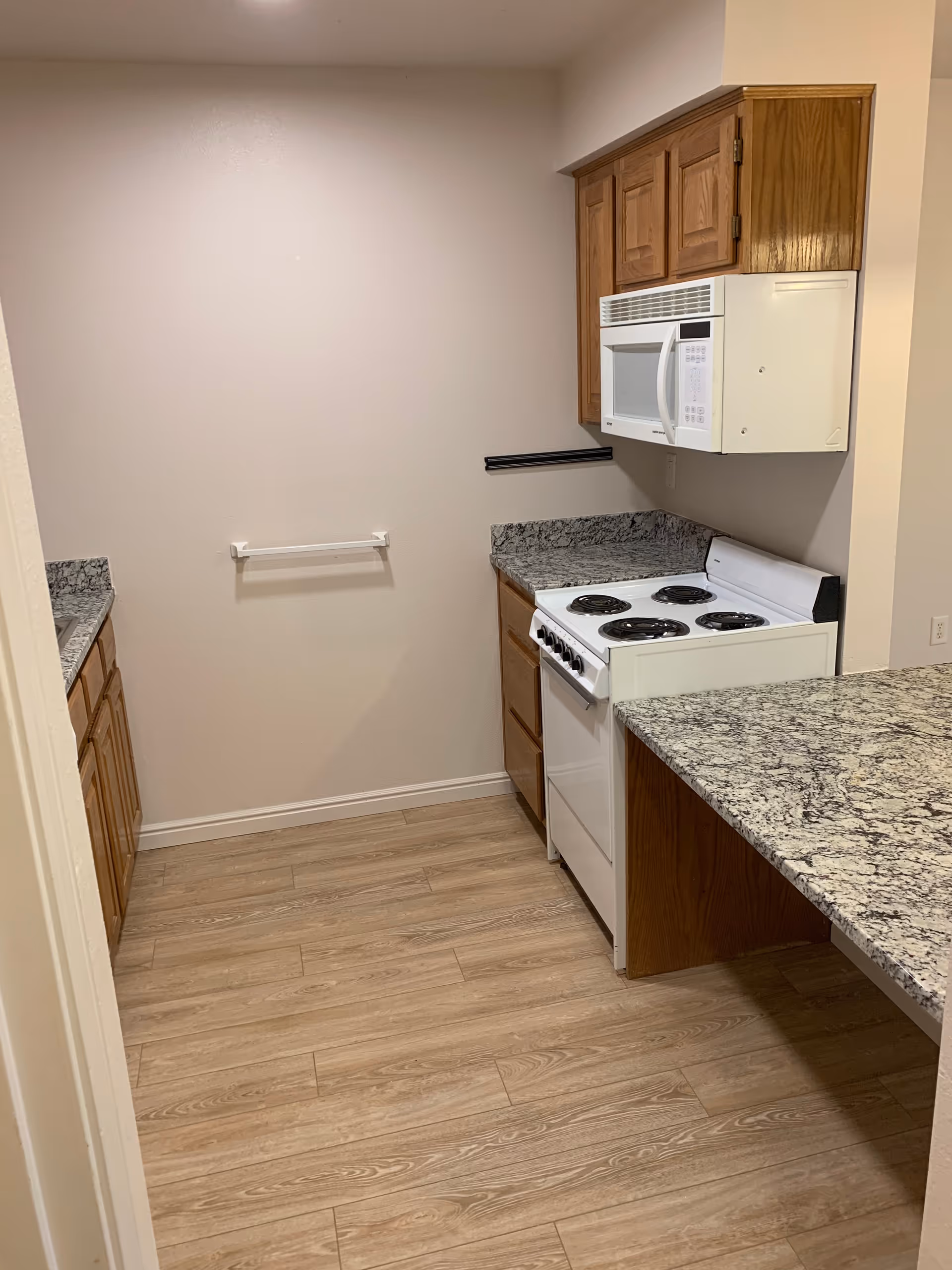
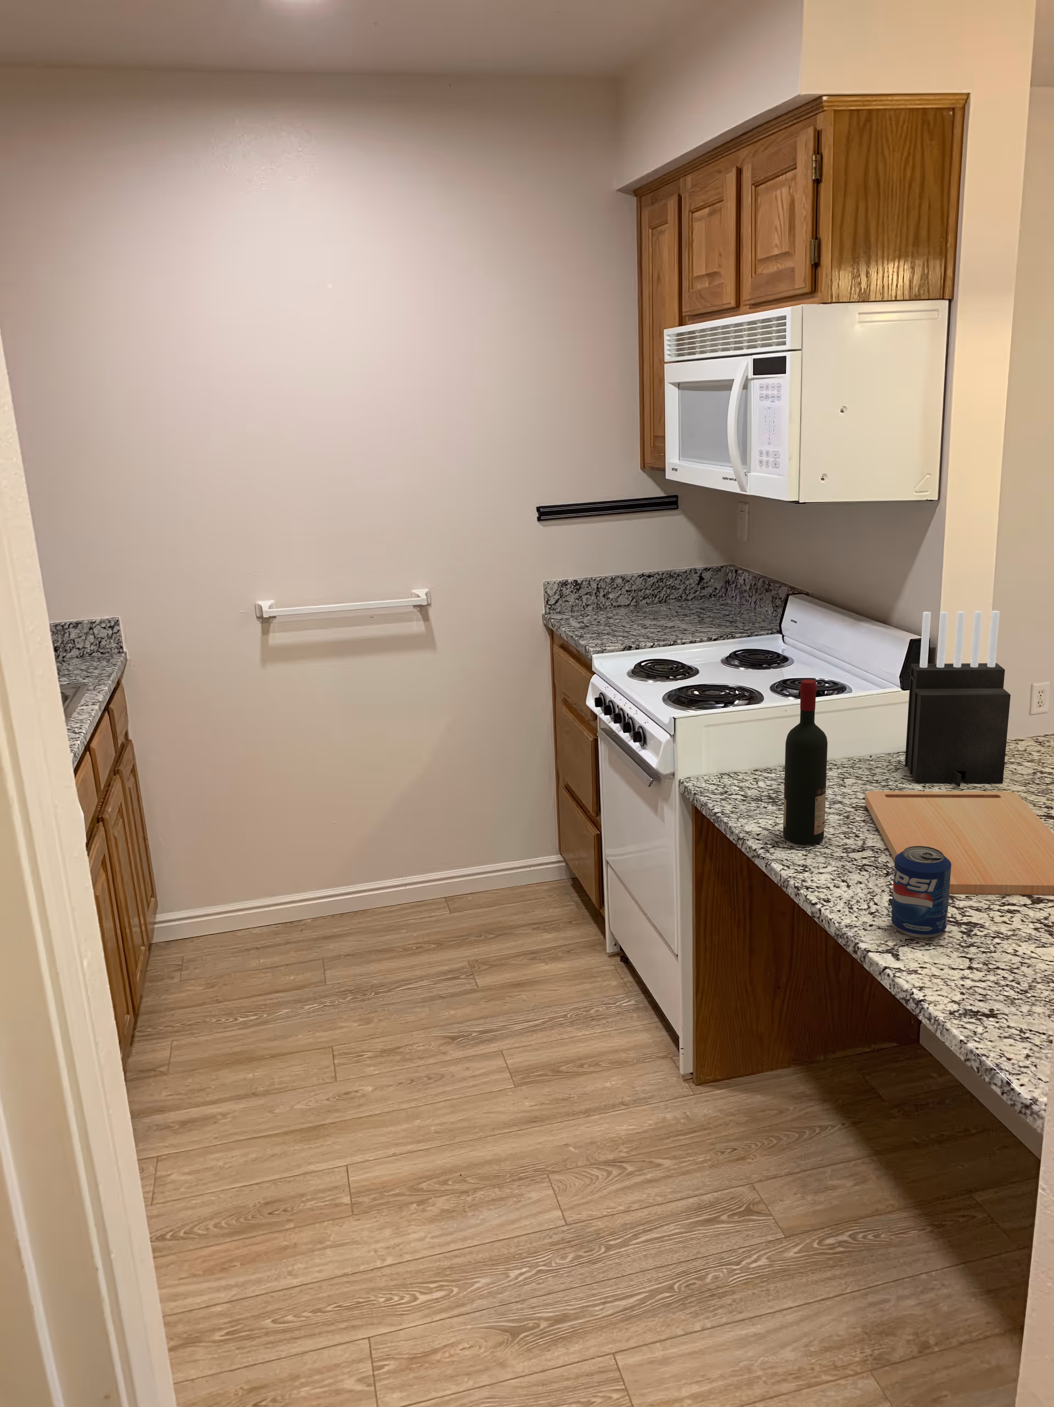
+ knife block [905,610,1011,788]
+ cutting board [865,790,1054,896]
+ beverage can [891,845,951,938]
+ alcohol [783,679,828,845]
